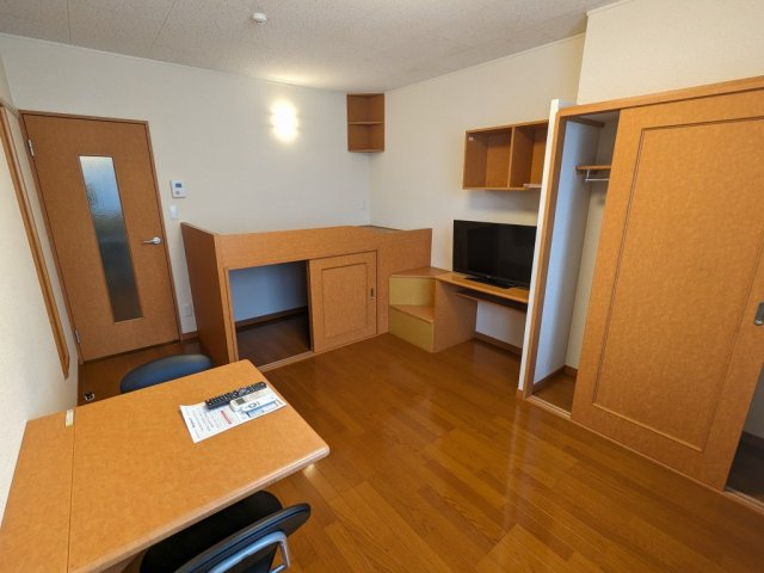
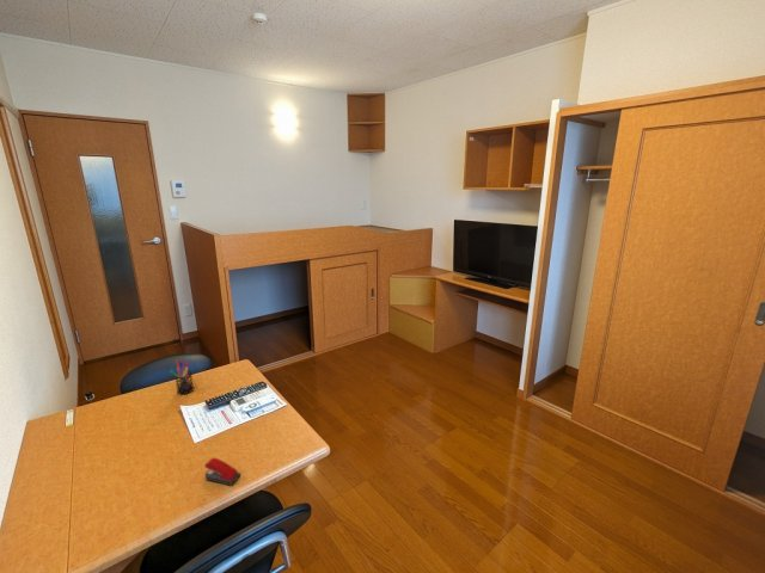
+ stapler [203,457,241,487]
+ pen holder [169,359,195,395]
